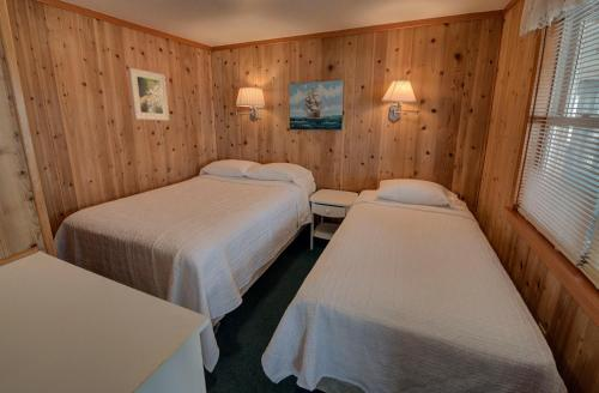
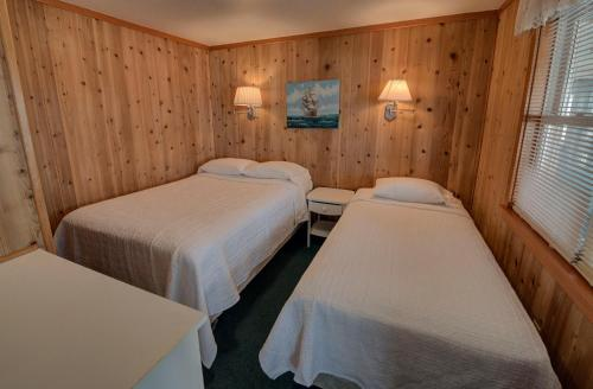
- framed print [127,67,170,121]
